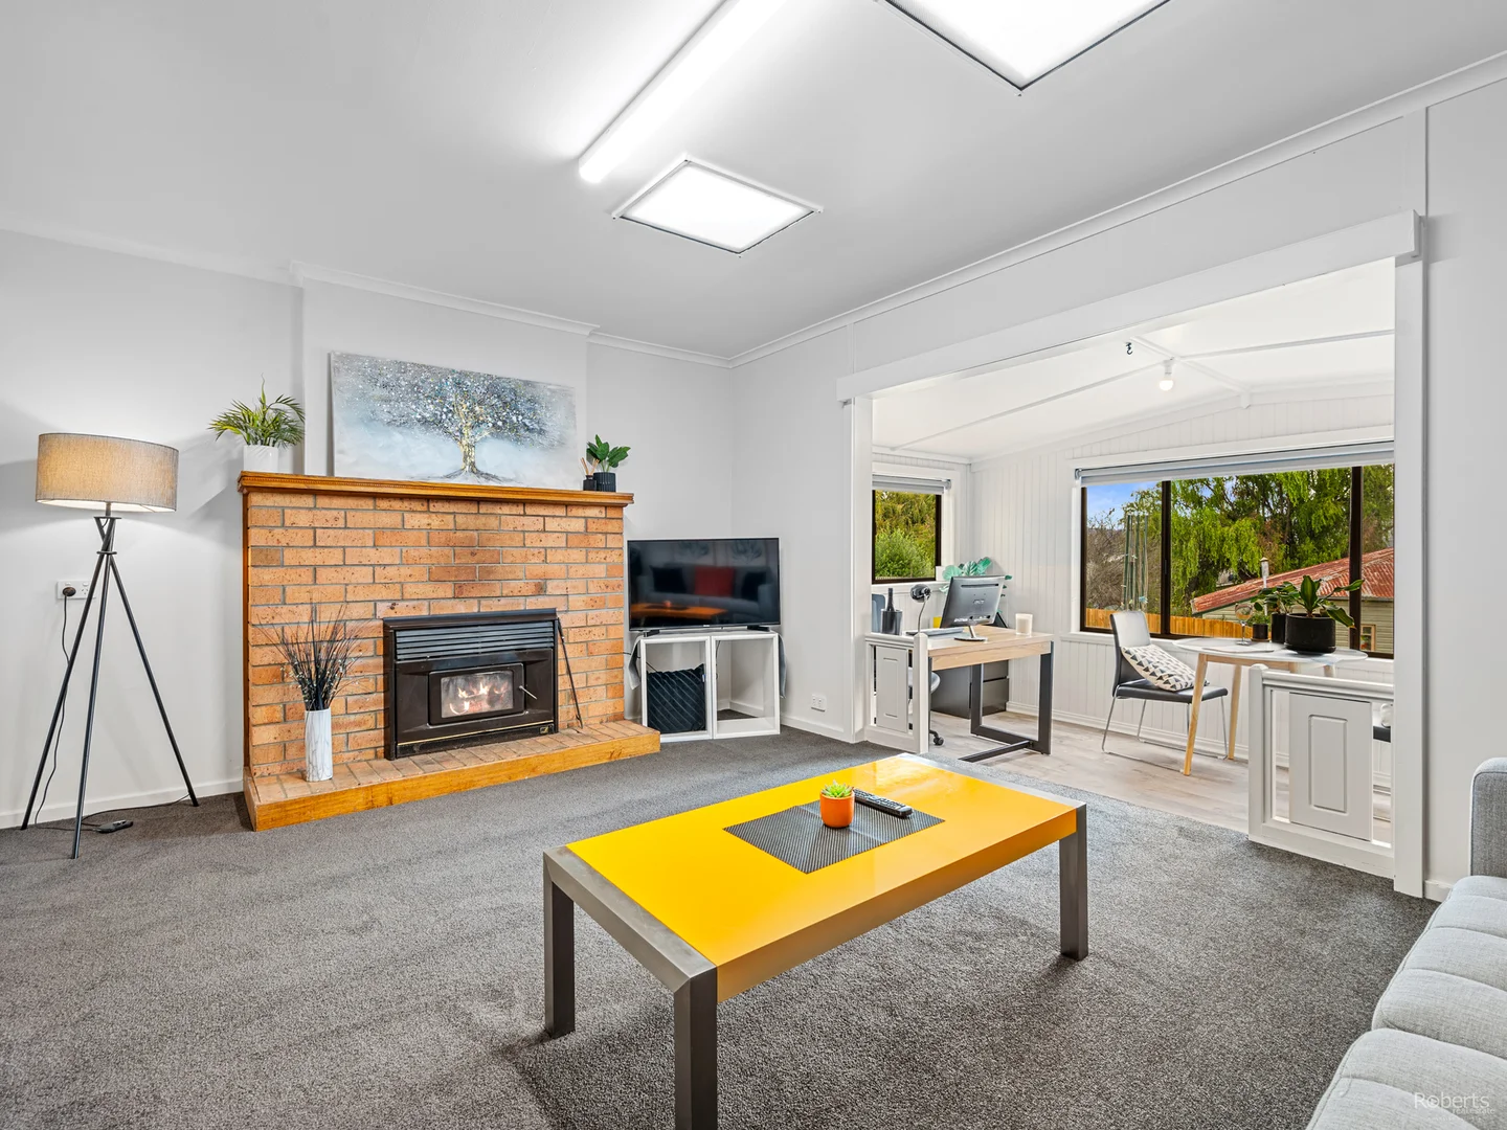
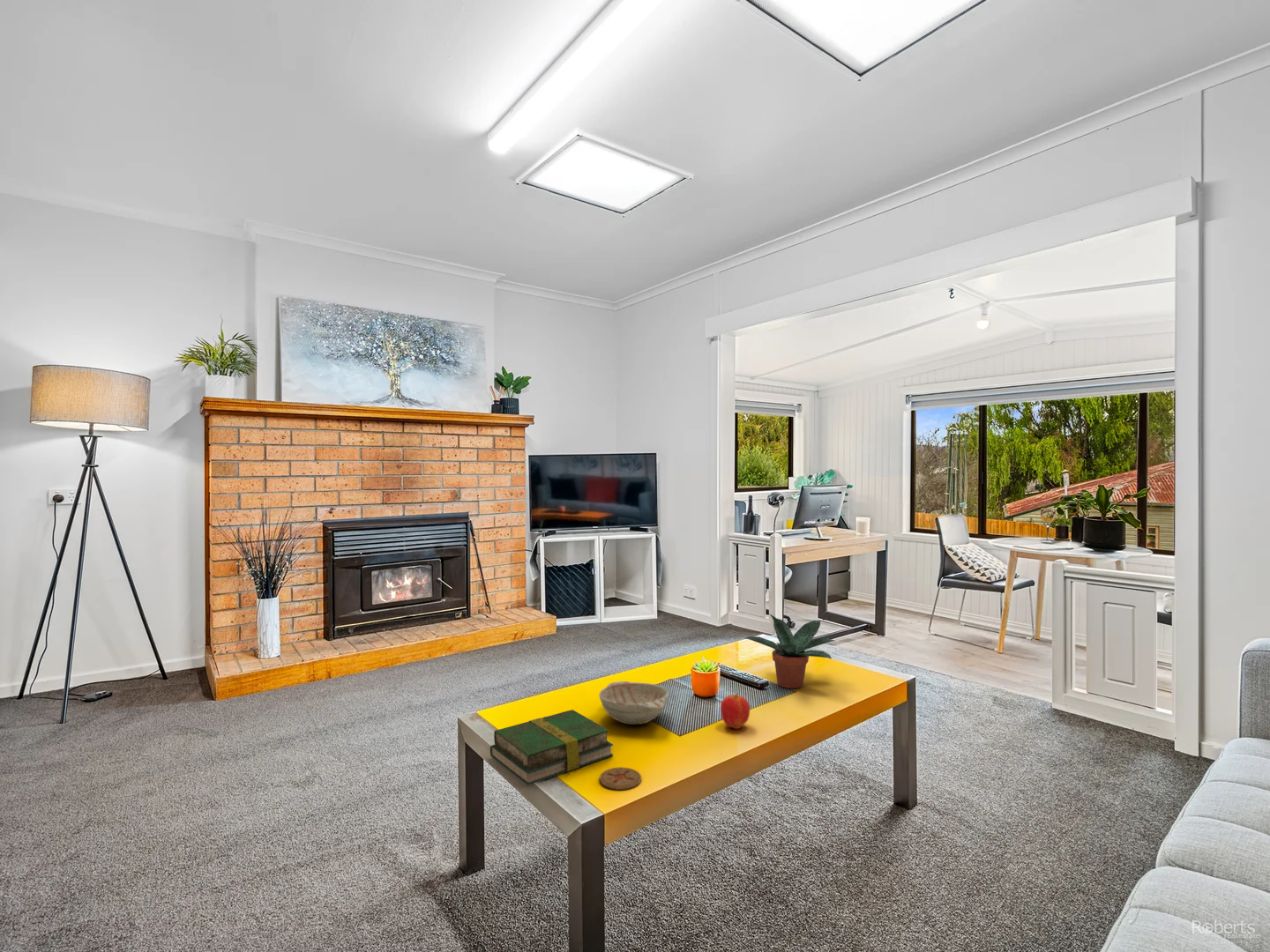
+ book [489,709,614,786]
+ apple [720,692,751,730]
+ decorative bowl [598,681,669,725]
+ potted plant [744,613,835,689]
+ coaster [599,767,642,791]
